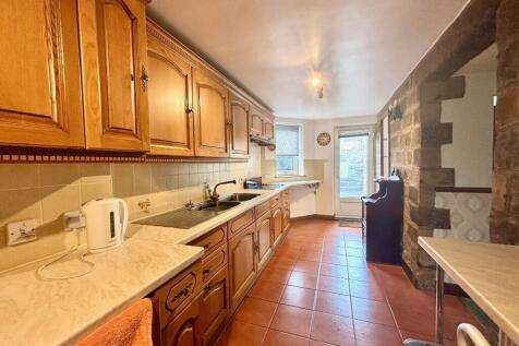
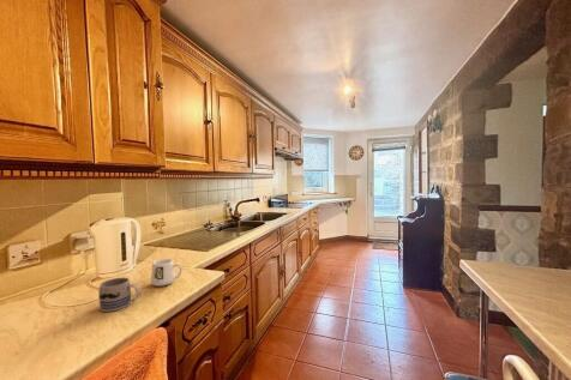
+ mug [150,258,184,288]
+ mug [97,277,142,313]
